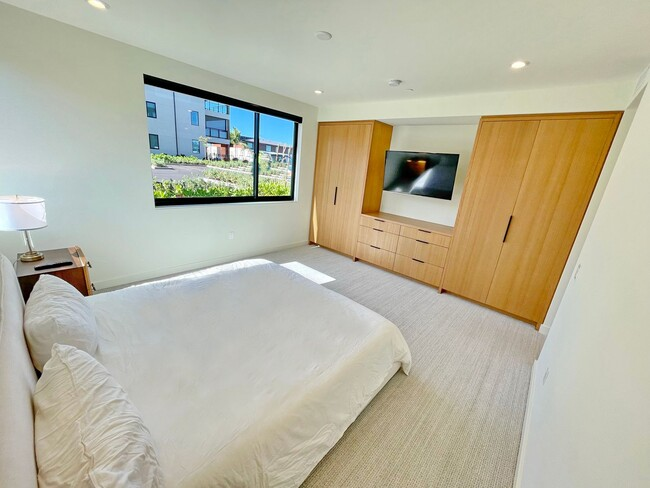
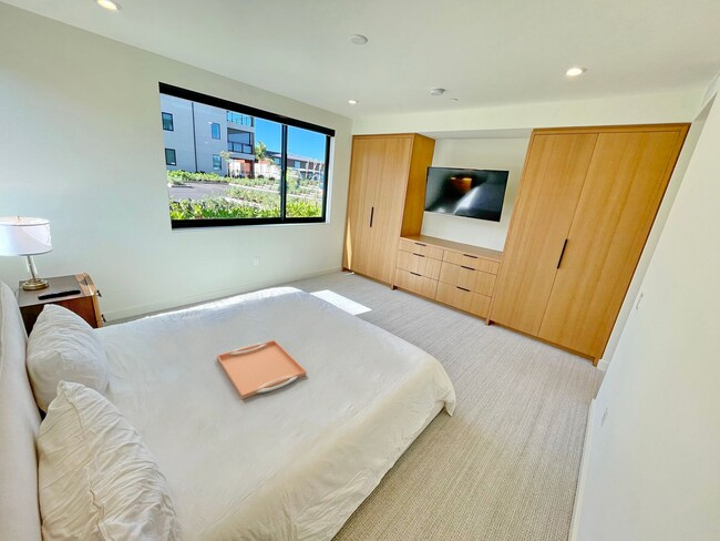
+ serving tray [216,339,307,400]
